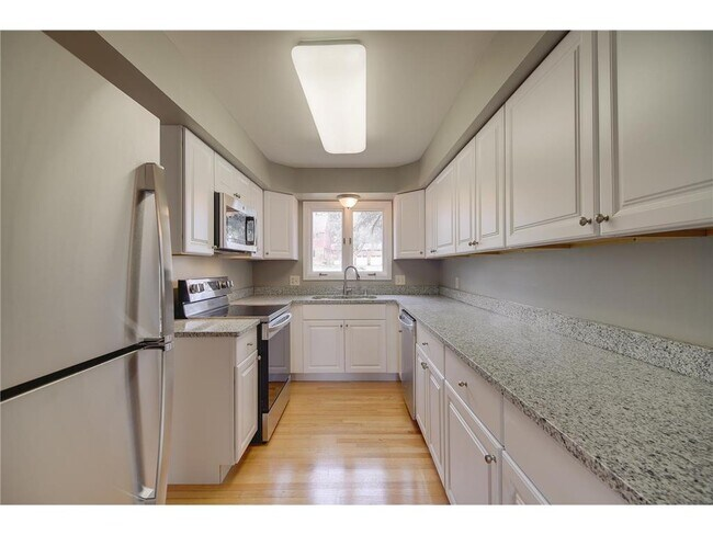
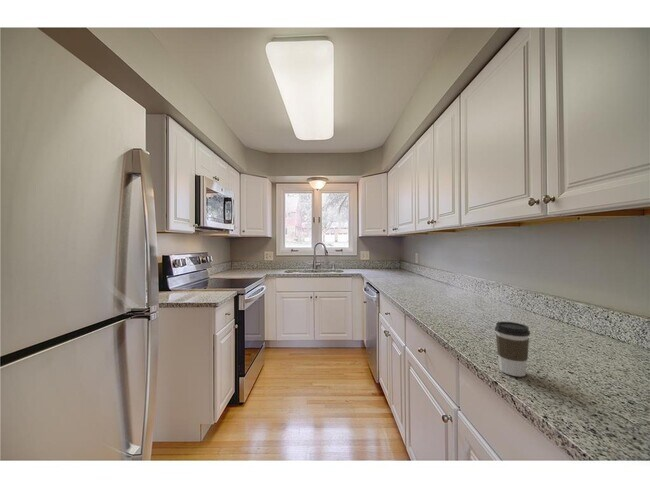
+ coffee cup [494,321,531,378]
